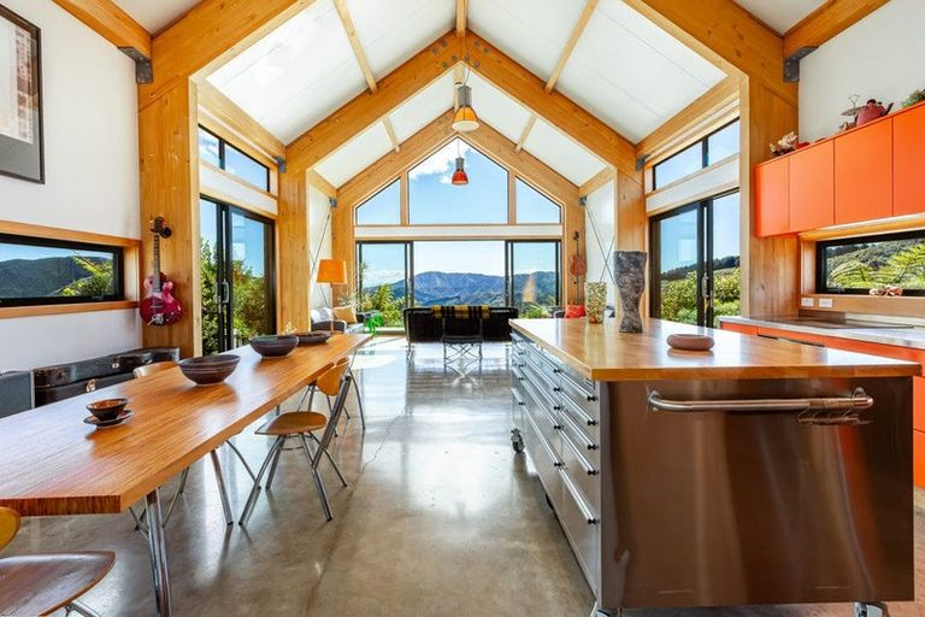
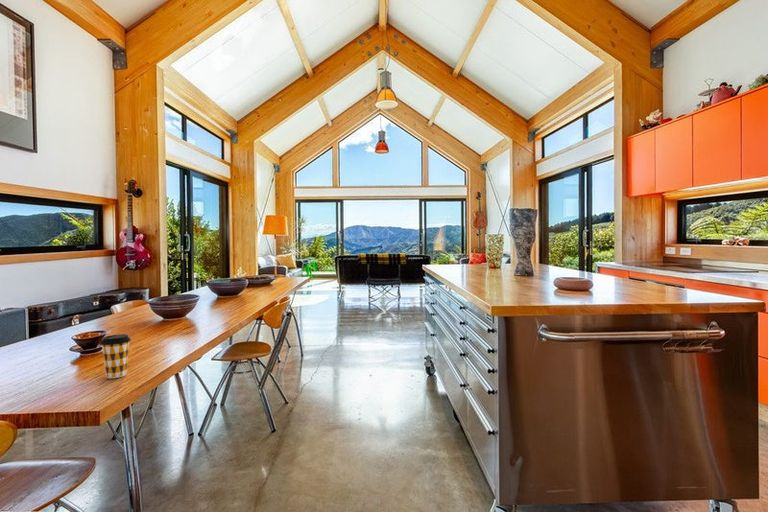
+ coffee cup [99,333,132,379]
